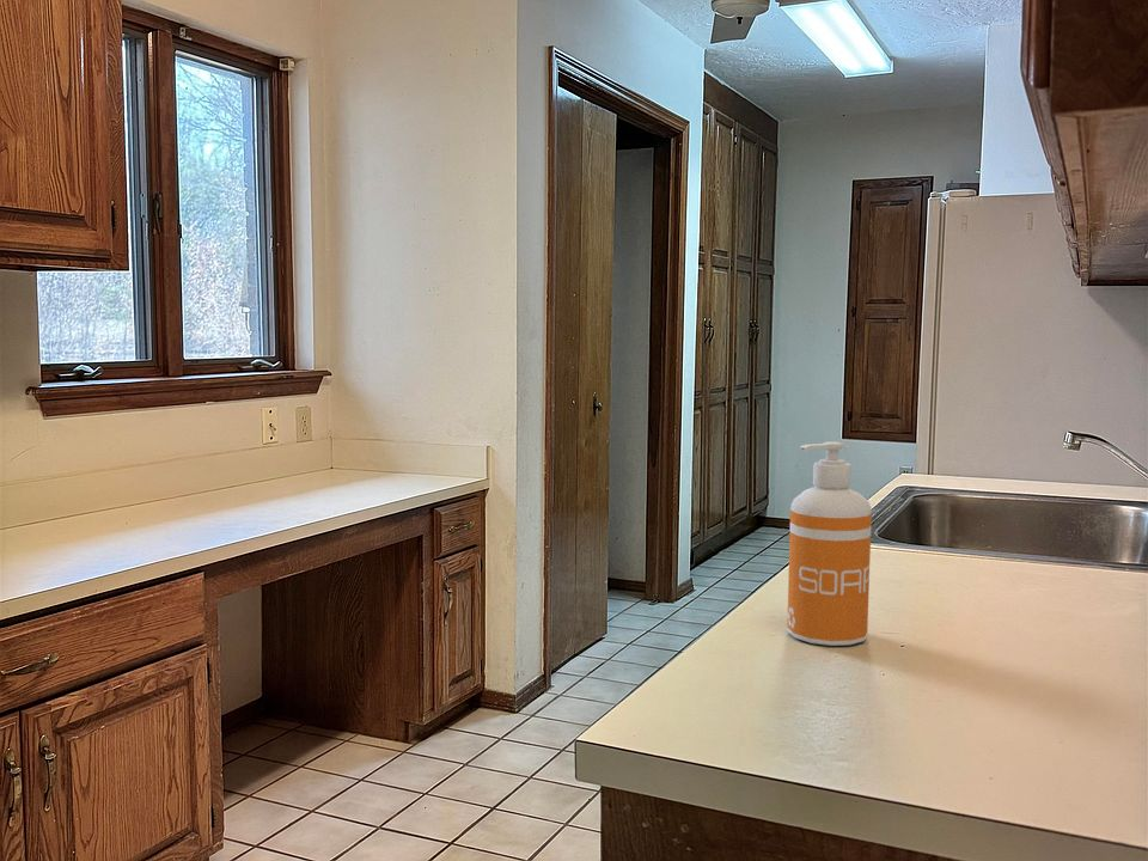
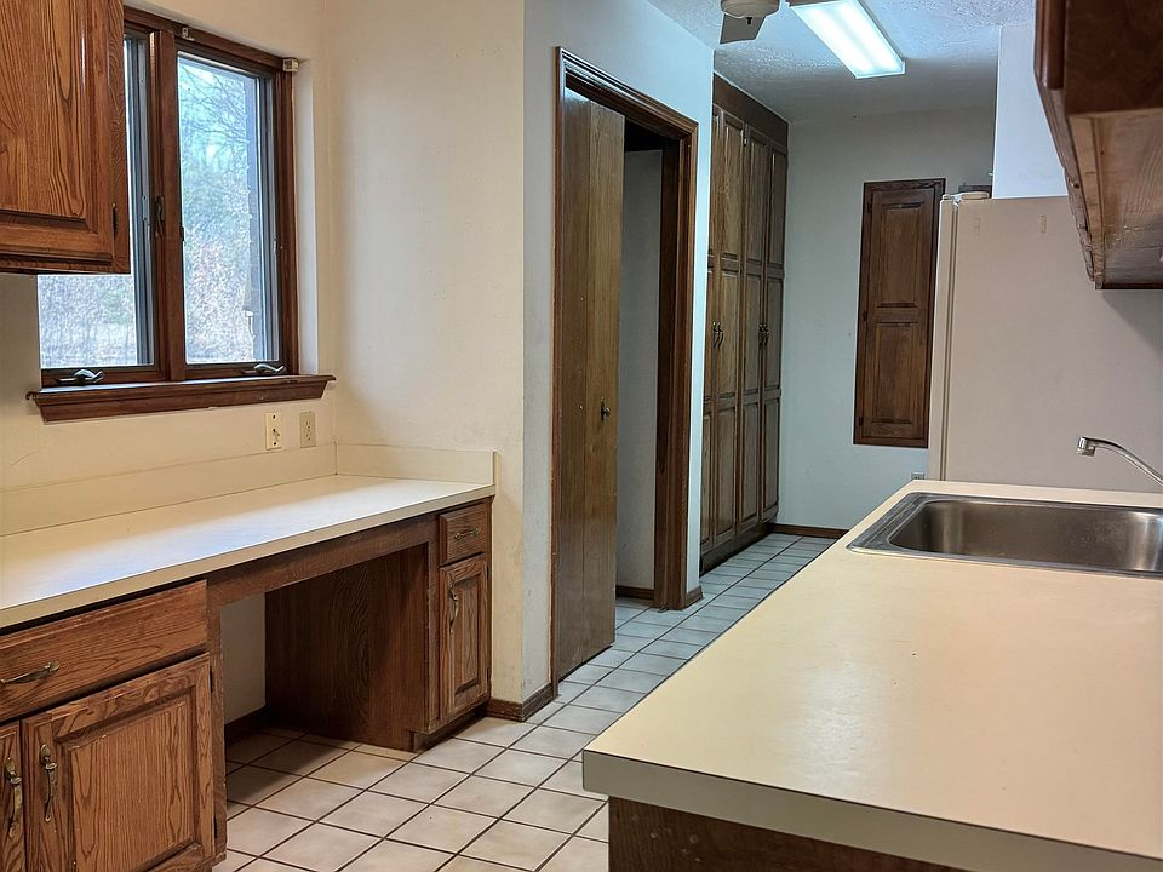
- soap dispenser [786,441,873,647]
